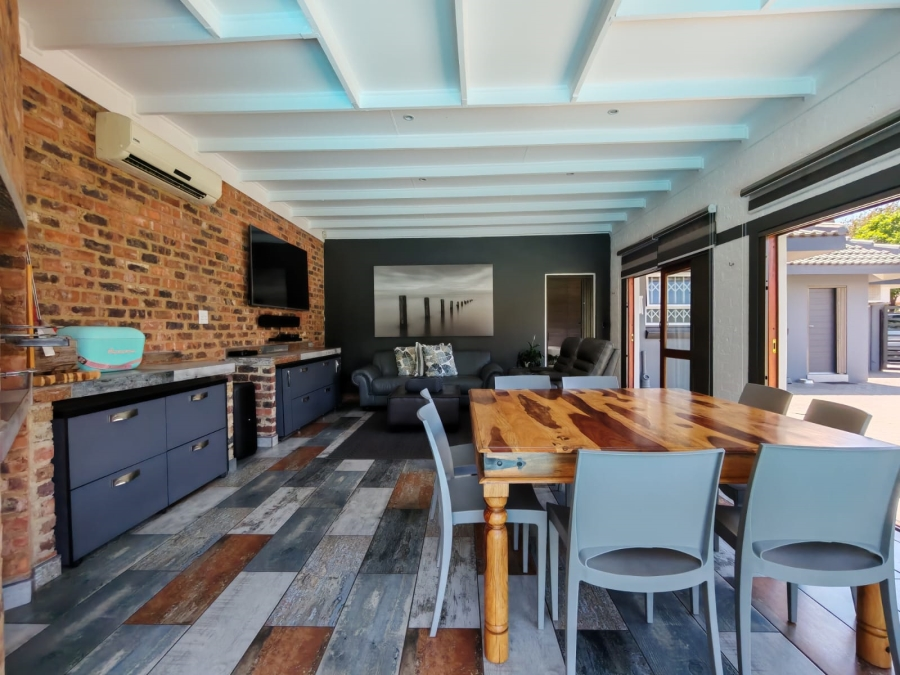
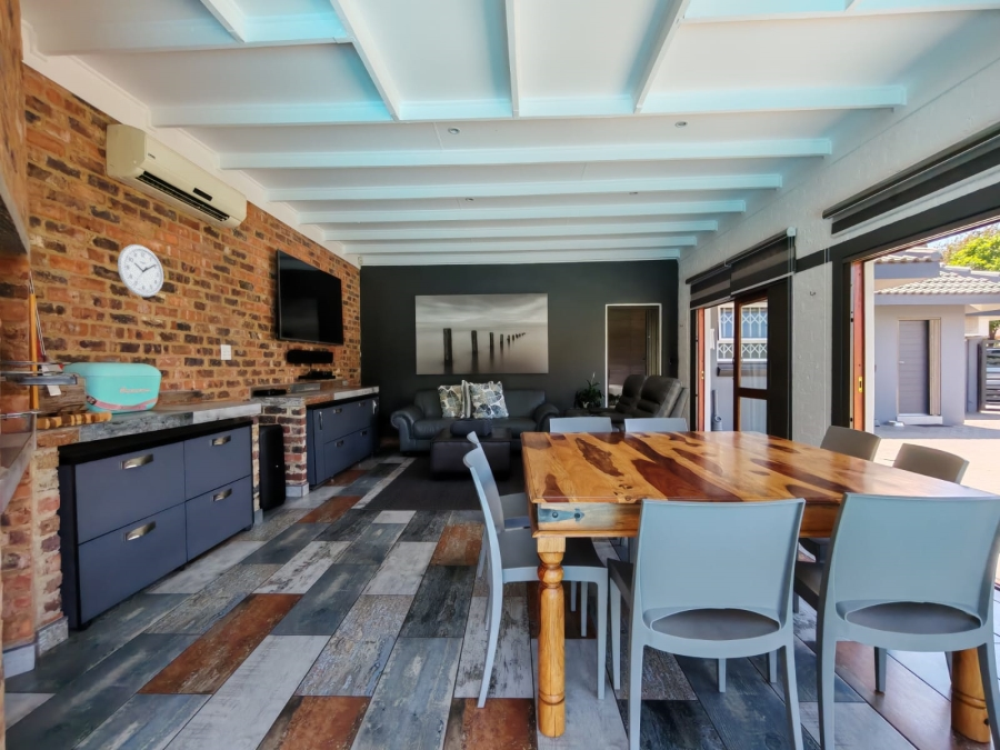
+ wall clock [117,243,164,298]
